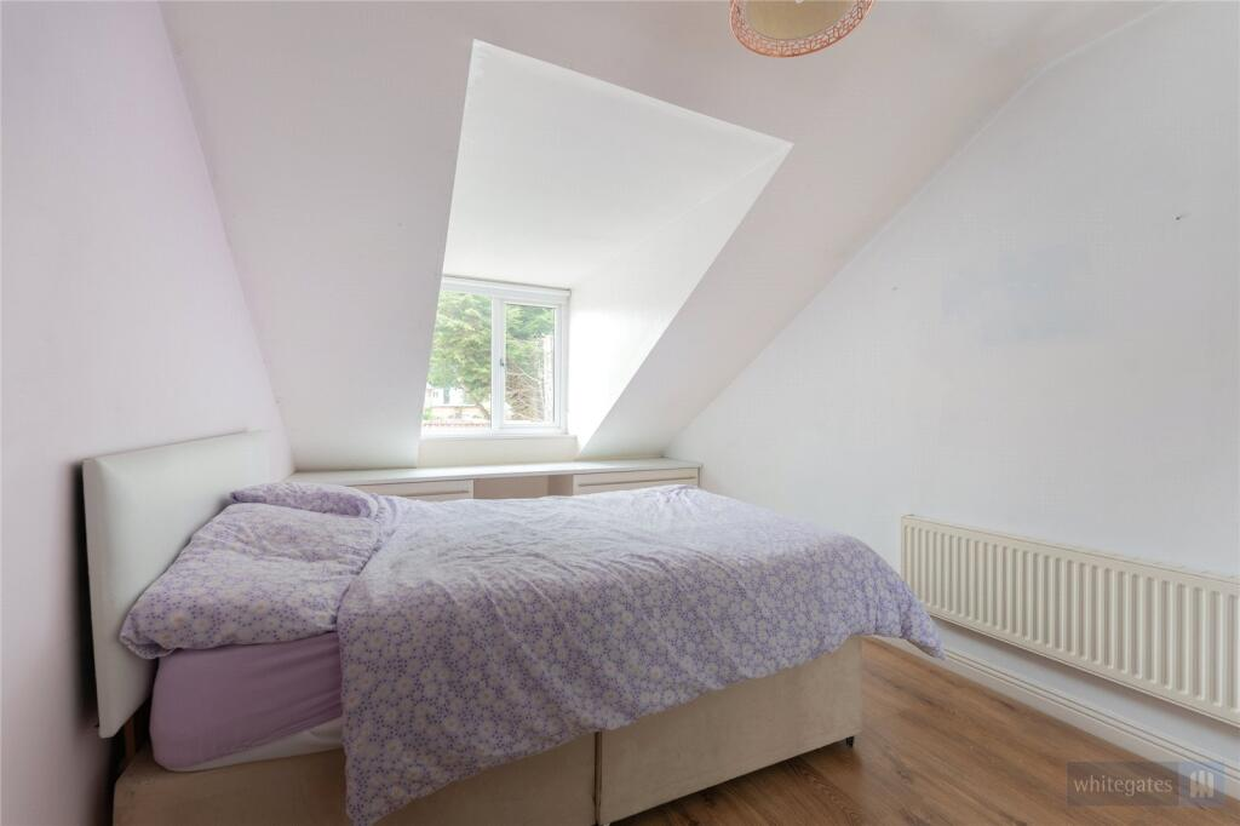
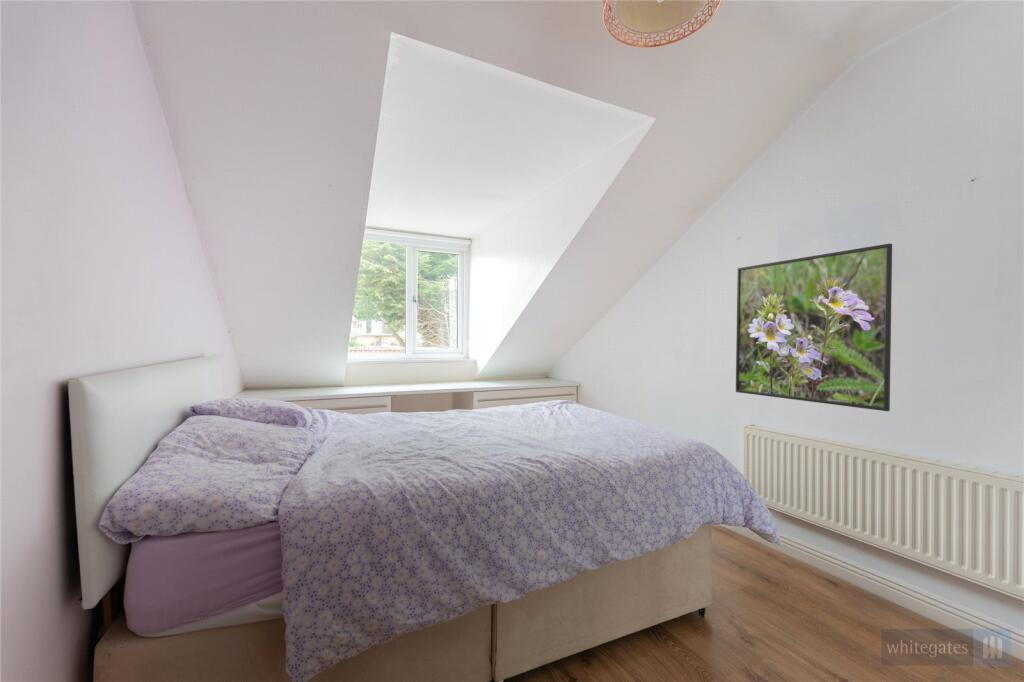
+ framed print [735,242,893,412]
